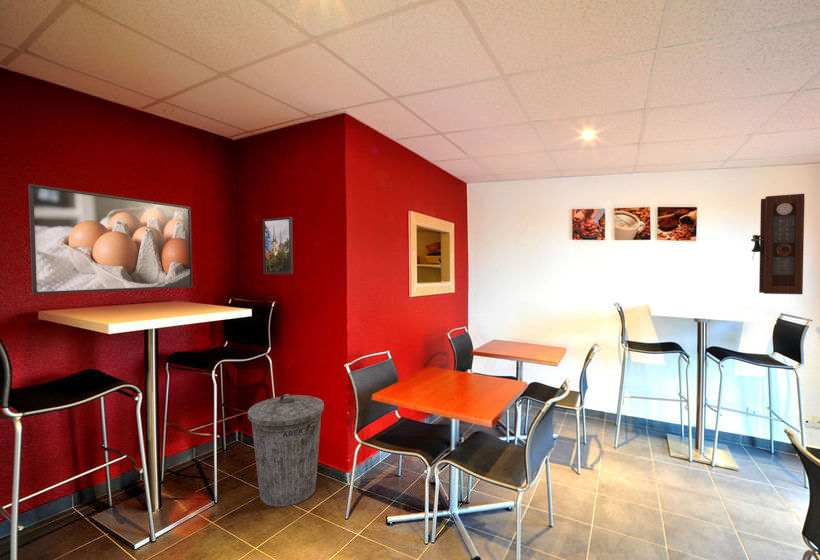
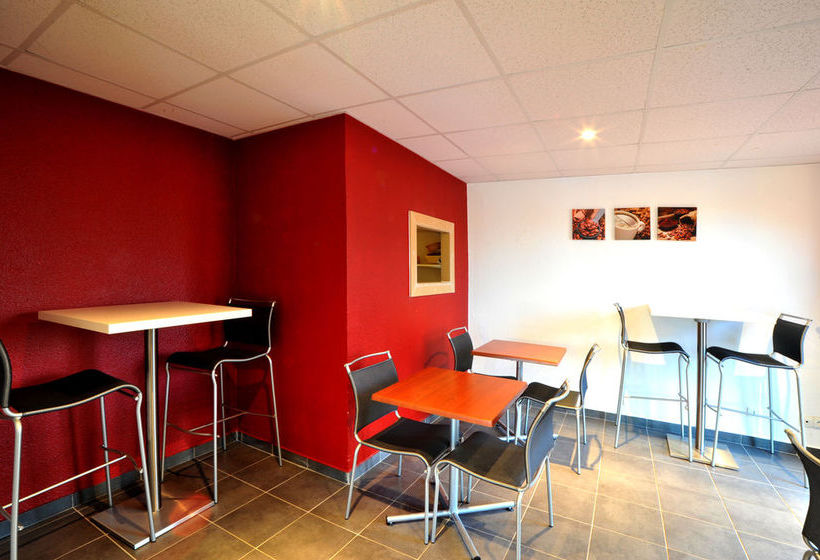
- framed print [27,183,193,296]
- pendulum clock [750,193,806,295]
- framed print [262,216,294,275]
- trash can [247,393,325,508]
